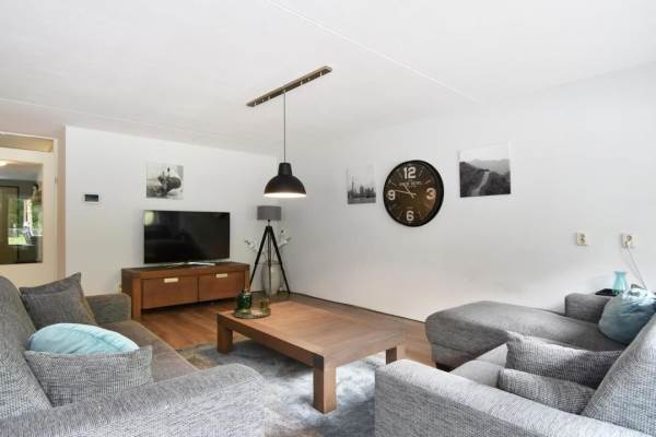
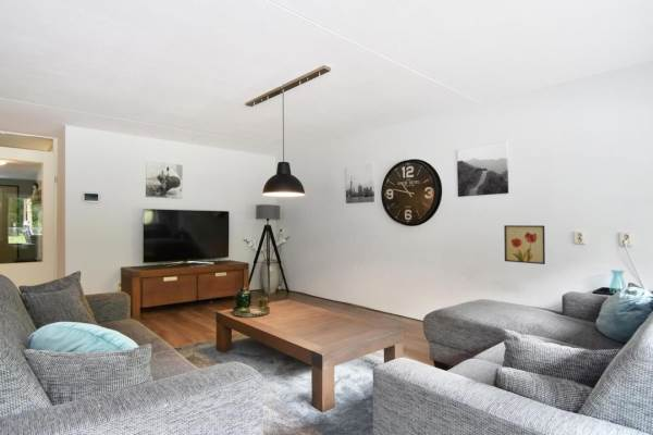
+ wall art [503,224,546,265]
